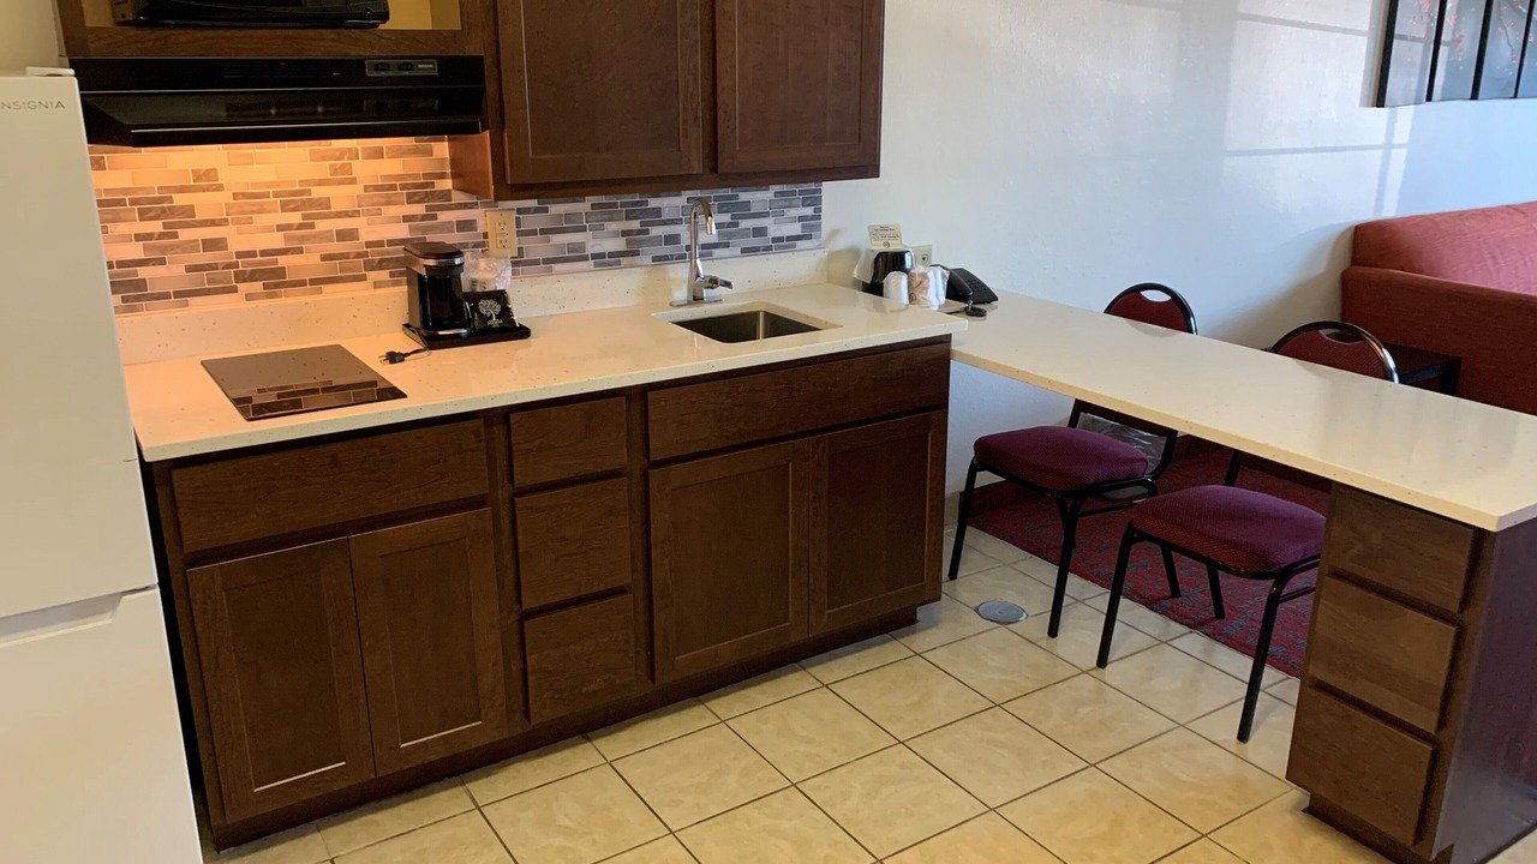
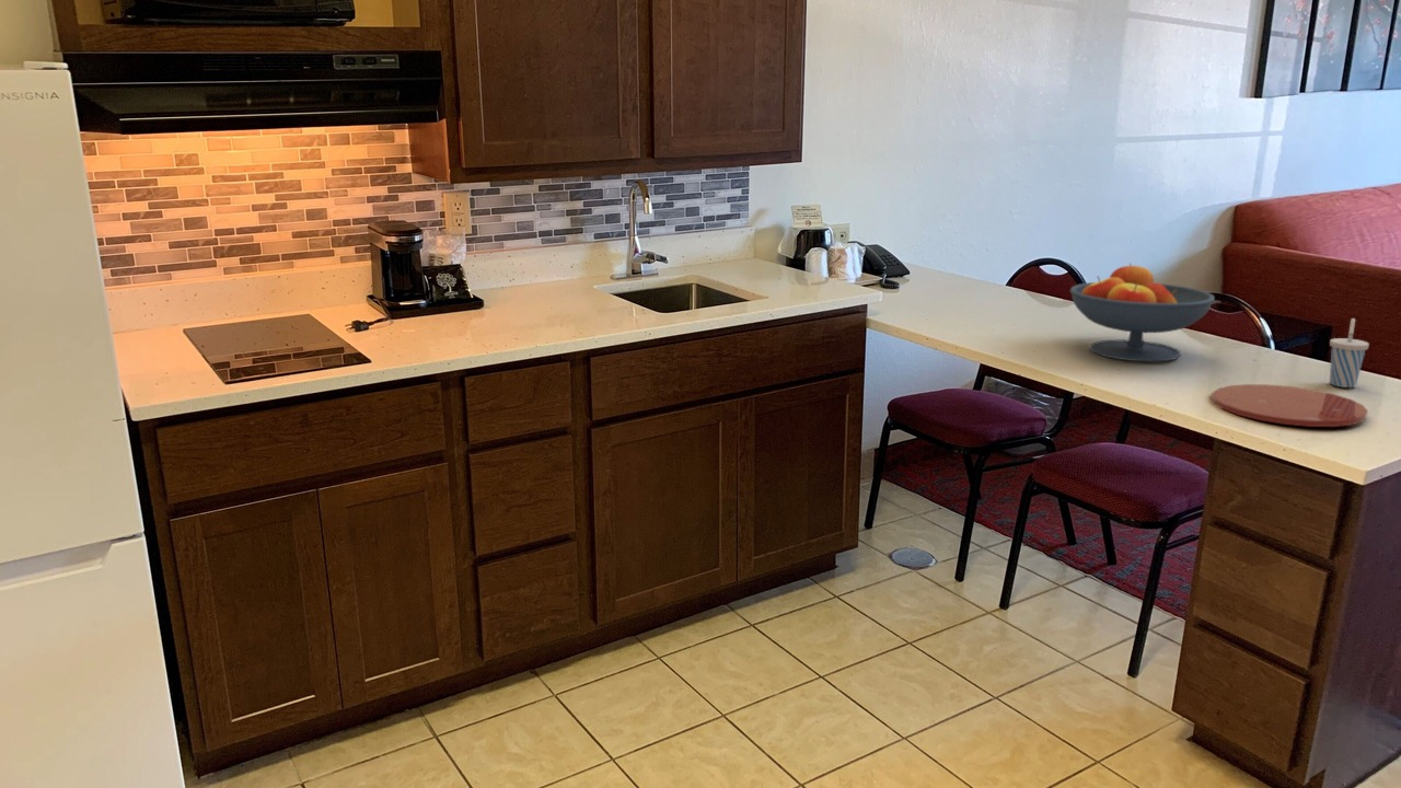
+ cup [1329,317,1370,389]
+ plate [1211,383,1369,428]
+ fruit bowl [1069,263,1216,362]
